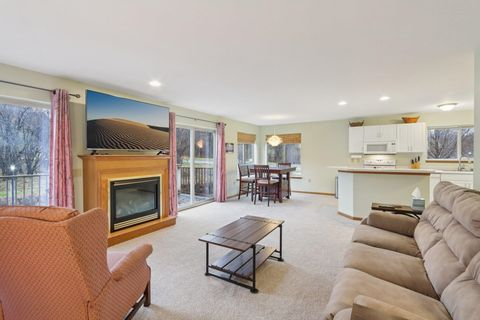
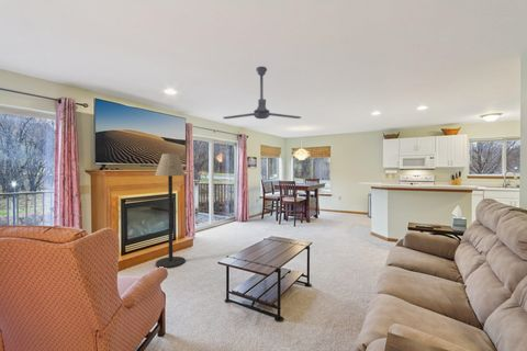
+ floor lamp [154,152,187,269]
+ ceiling fan [222,66,302,120]
